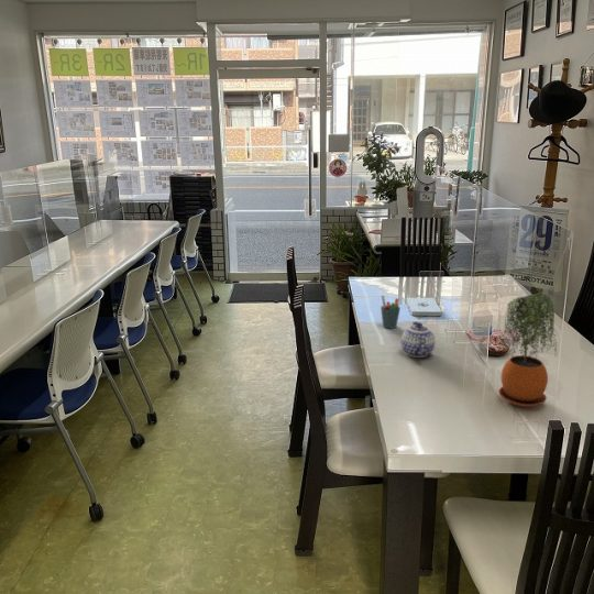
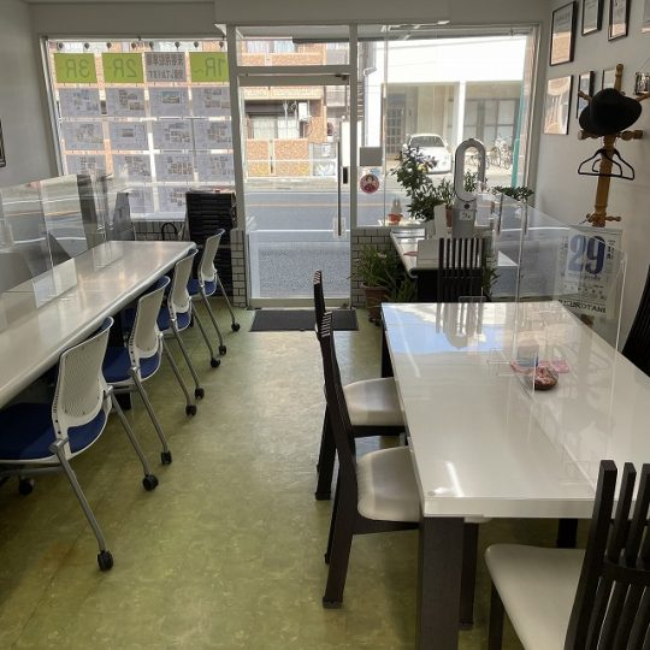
- notepad [406,297,442,317]
- pen holder [380,294,402,330]
- teapot [400,320,437,359]
- potted plant [497,292,558,408]
